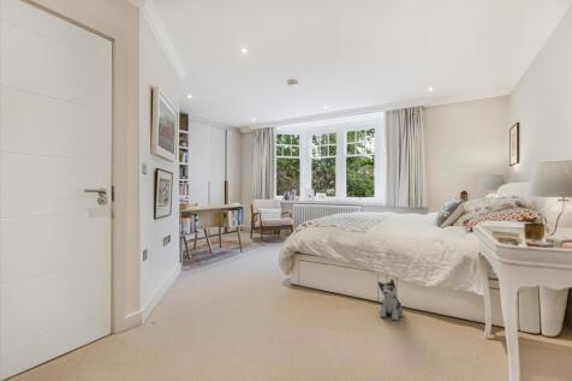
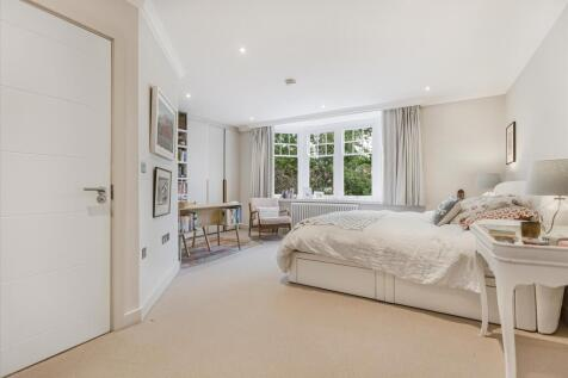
- plush toy [377,278,405,321]
